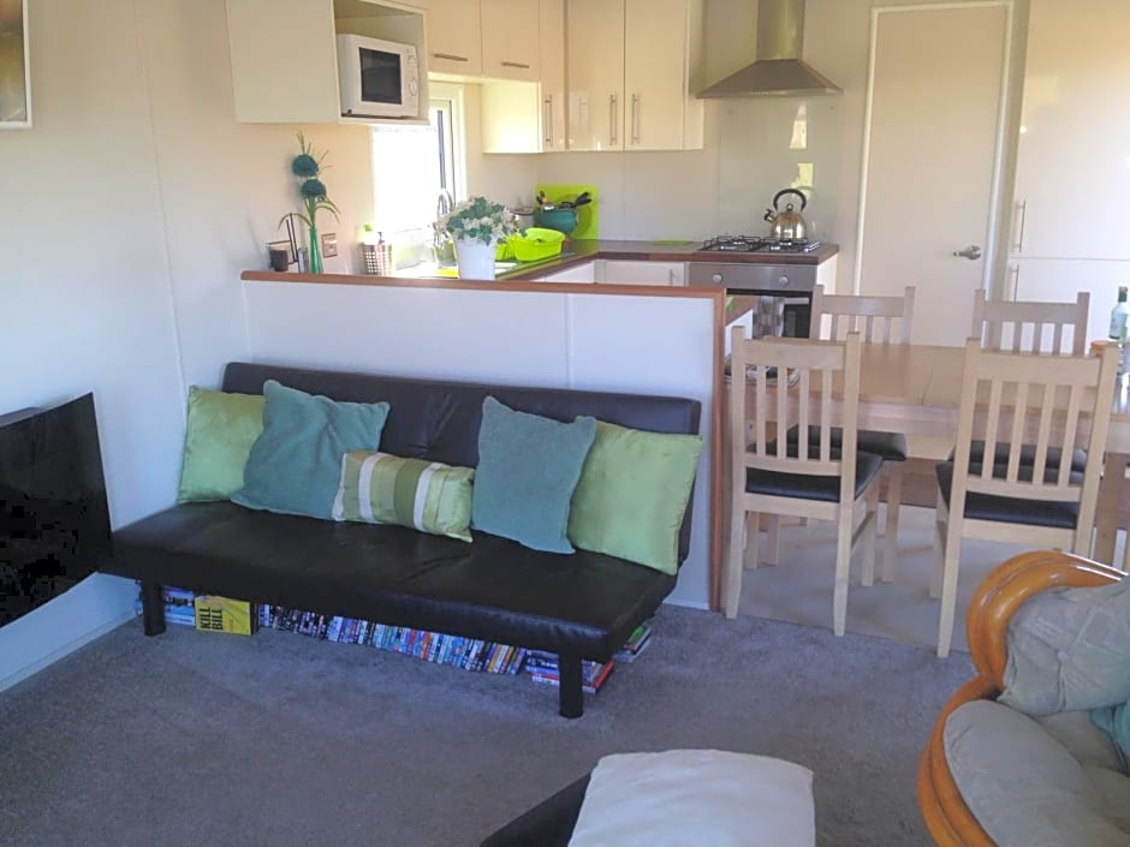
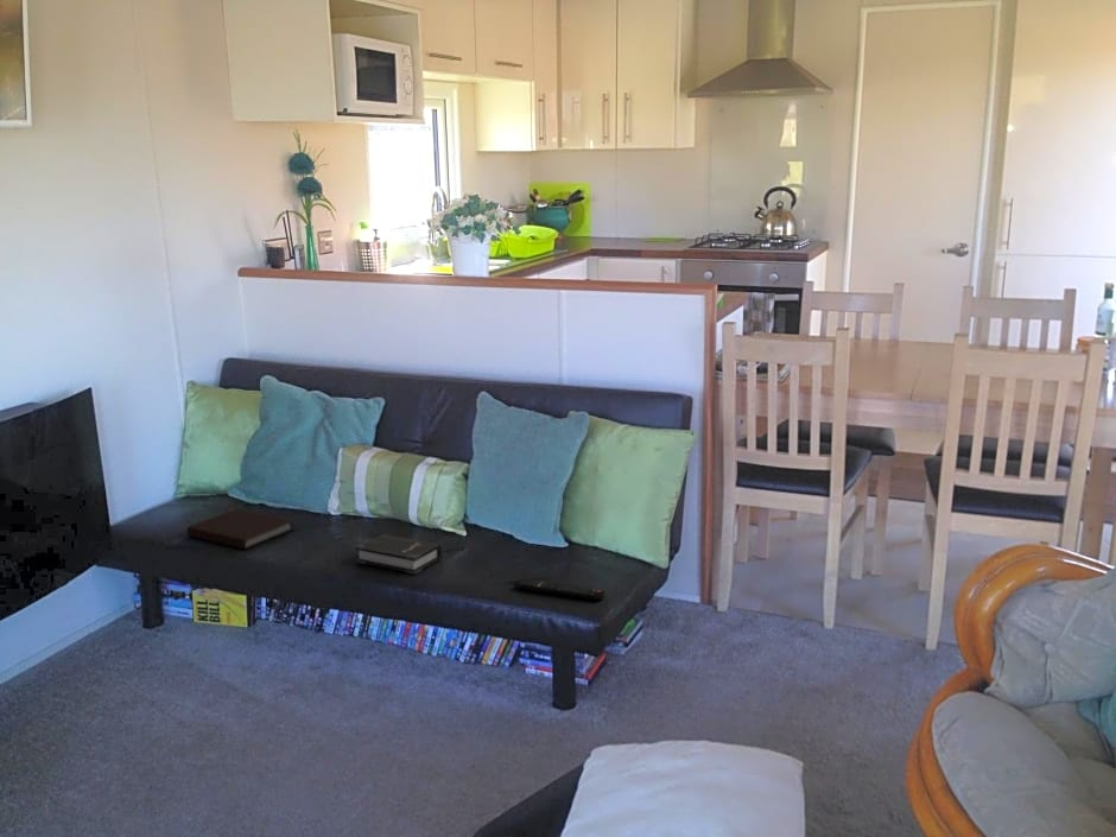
+ hardback book [355,533,443,576]
+ notebook [185,507,296,551]
+ remote control [515,577,605,601]
